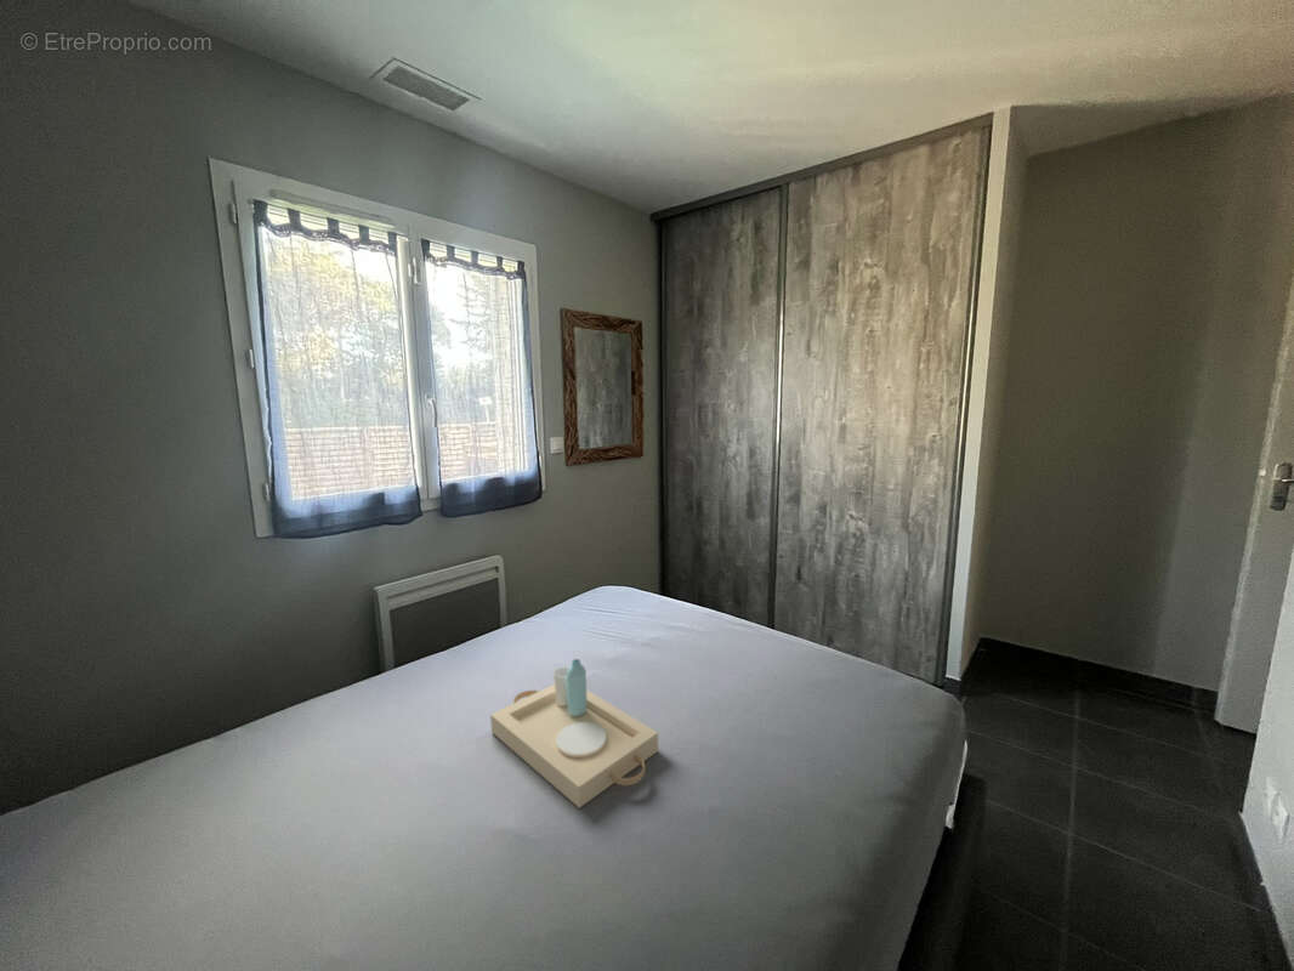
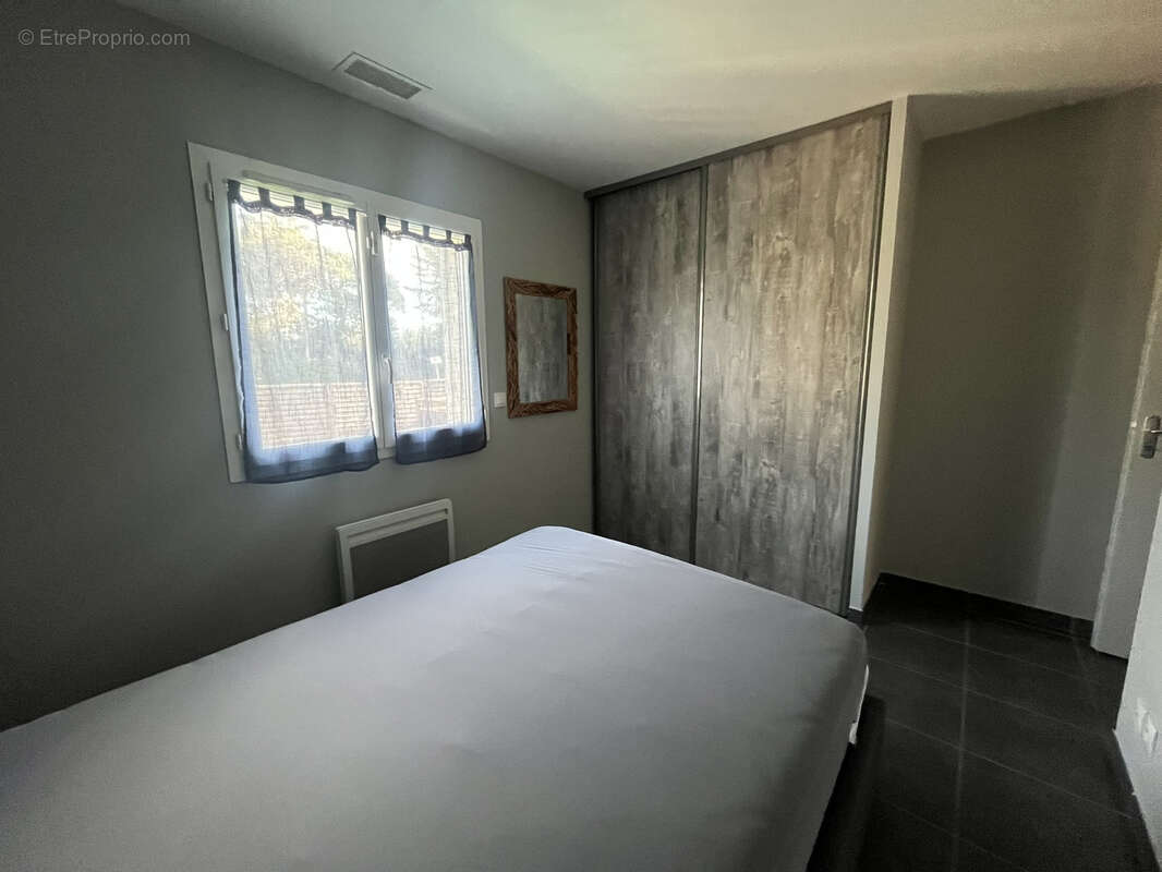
- serving tray [489,658,659,810]
